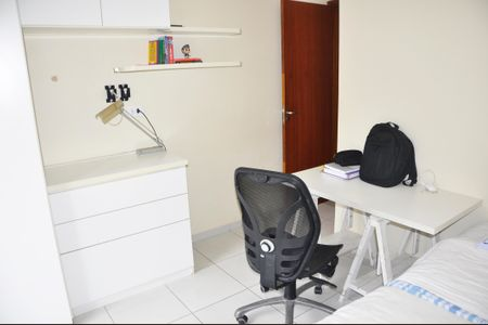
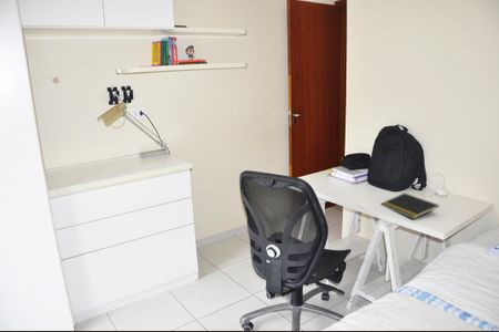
+ notepad [380,193,440,220]
